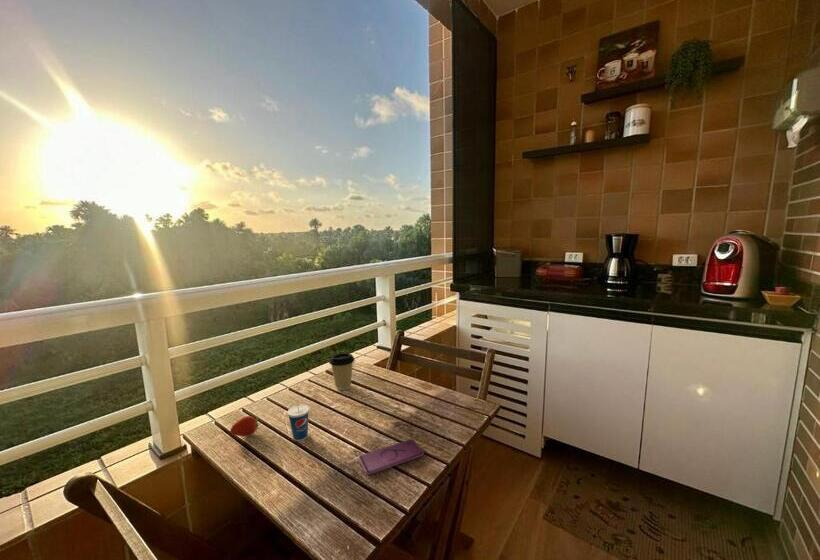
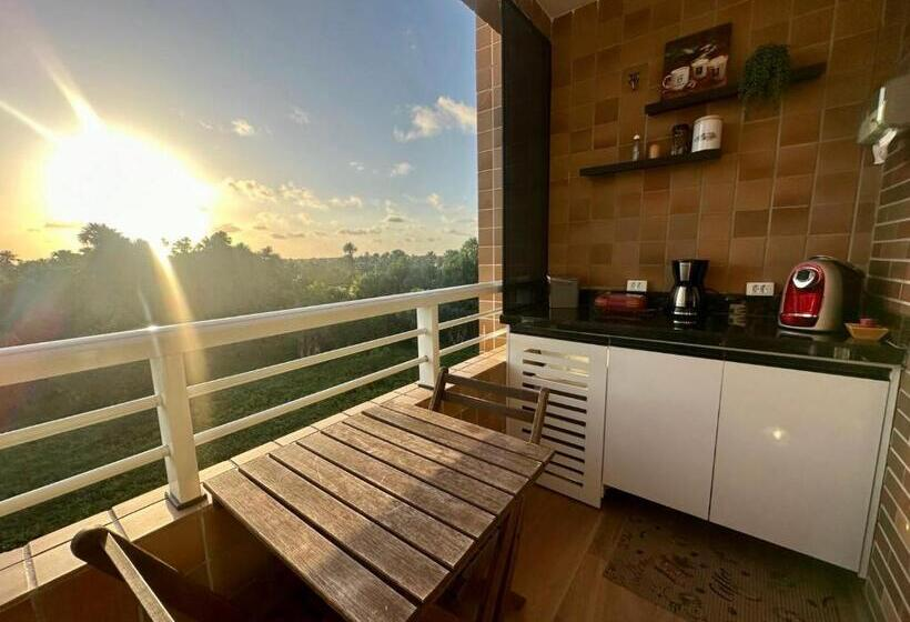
- cup [286,396,311,442]
- coffee cup [328,352,356,391]
- fruit [229,415,262,437]
- smartphone [358,438,425,476]
